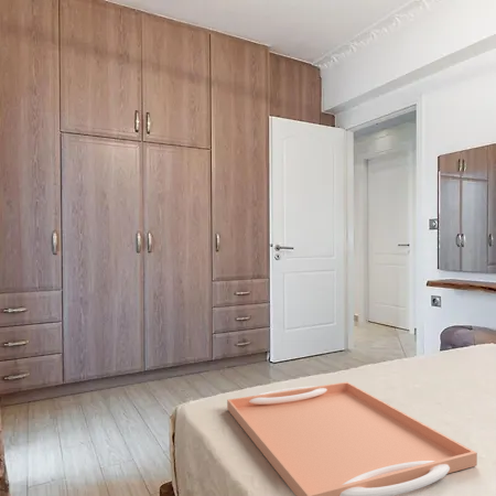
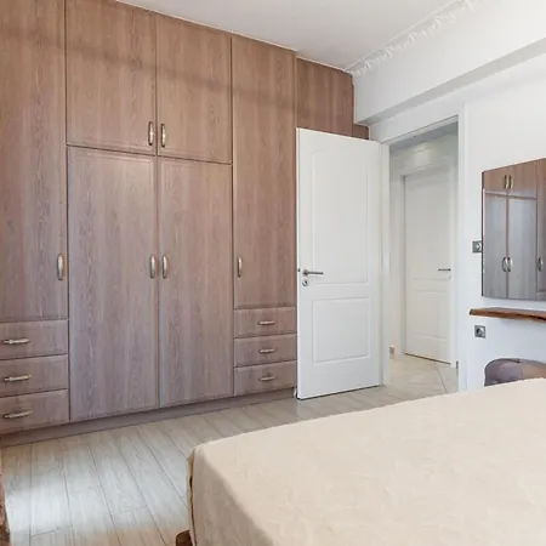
- serving tray [226,381,478,496]
